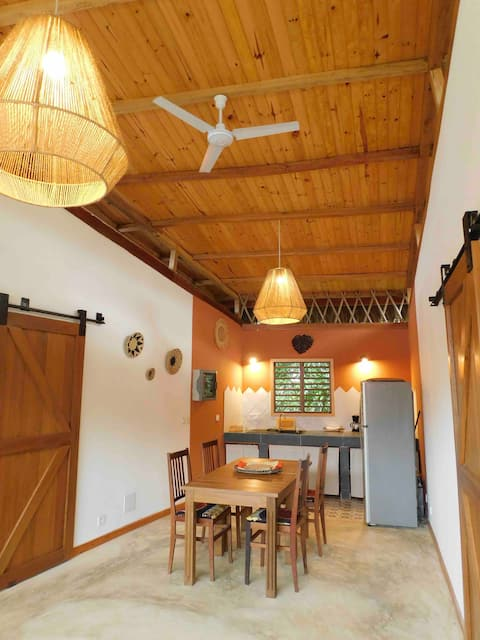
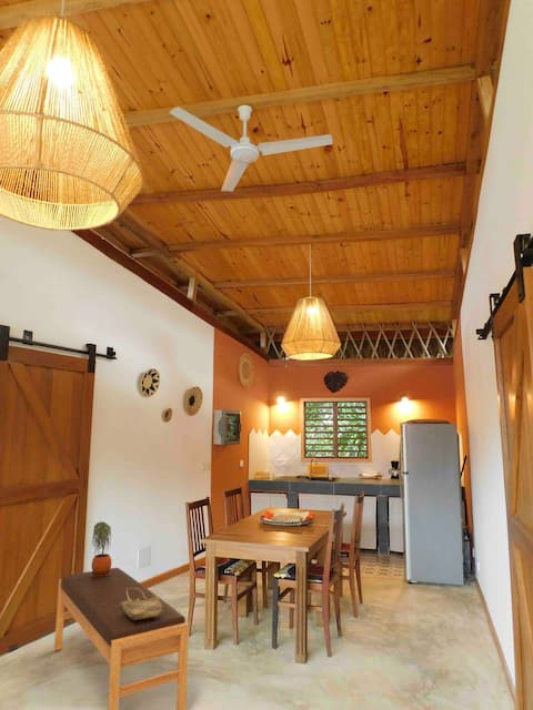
+ tote bag [120,588,163,620]
+ bench [53,567,190,710]
+ potted plant [90,520,112,577]
